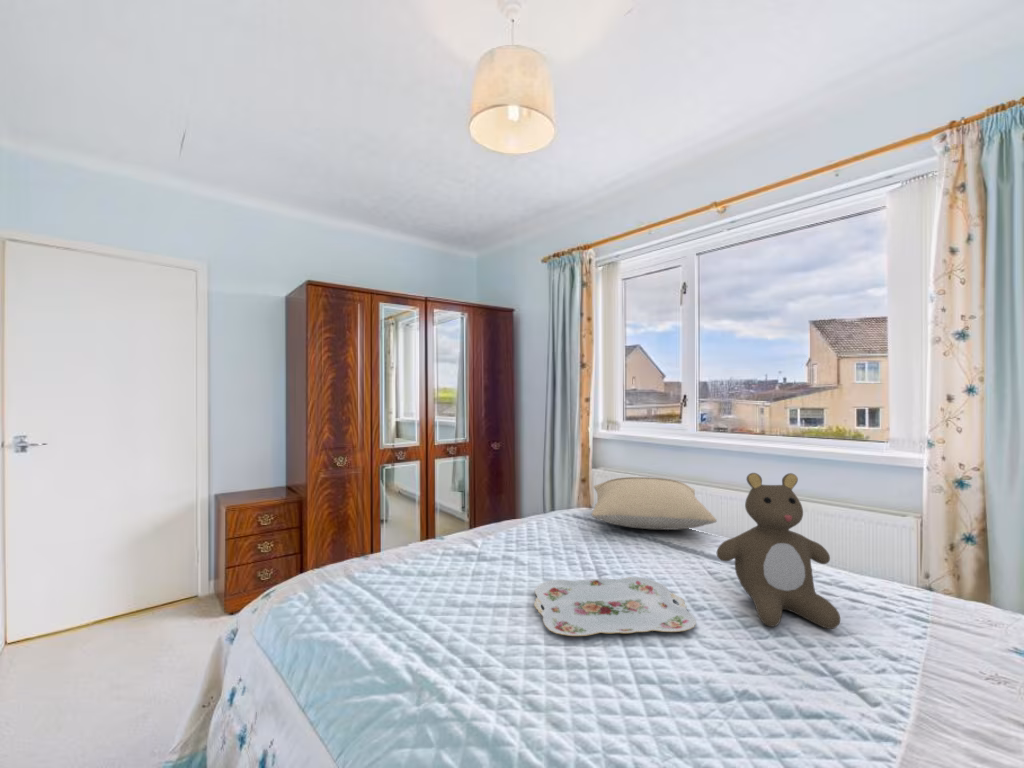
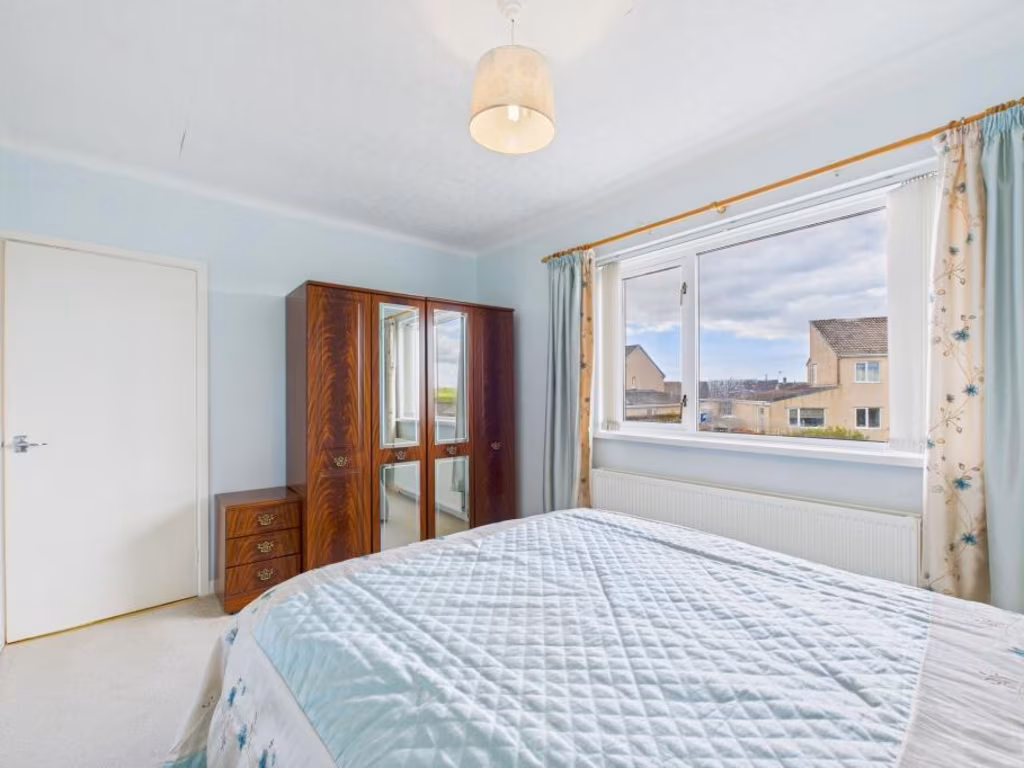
- teddy bear [716,472,841,630]
- serving tray [533,576,697,637]
- pillow [591,476,718,531]
